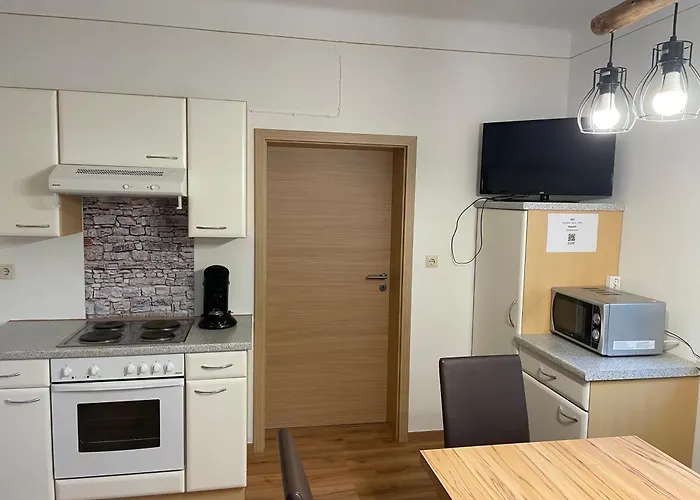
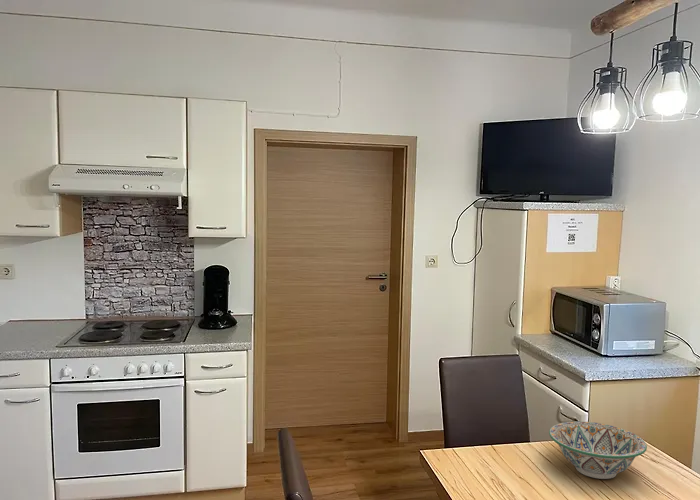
+ decorative bowl [548,420,648,480]
